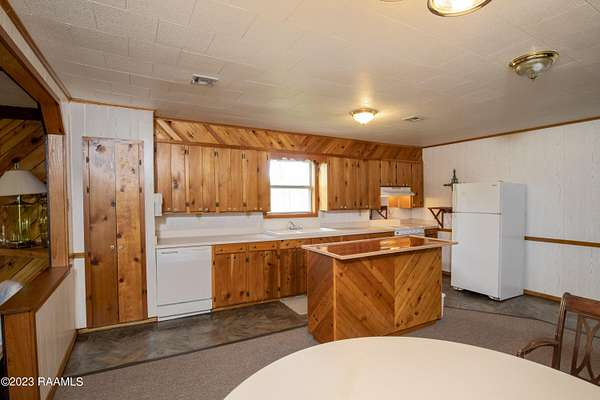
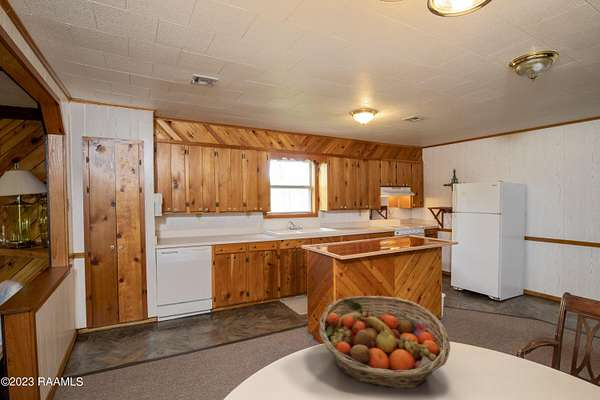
+ fruit basket [318,295,451,390]
